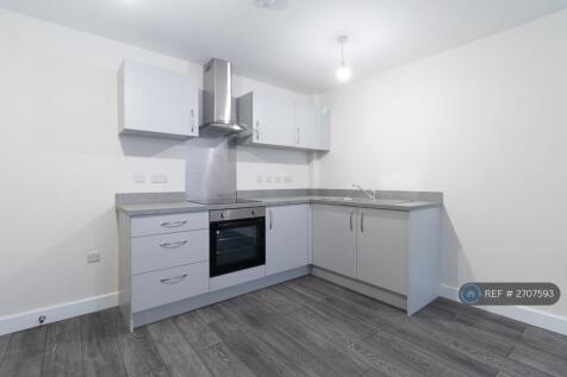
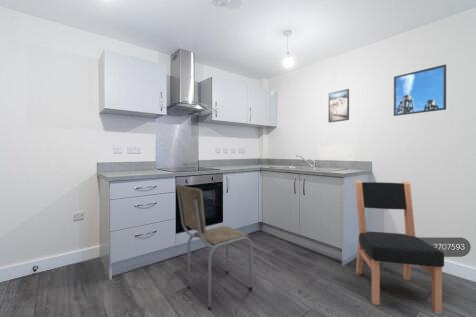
+ dining chair [175,183,253,311]
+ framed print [328,88,350,123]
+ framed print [393,63,447,117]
+ dining chair [354,180,445,314]
